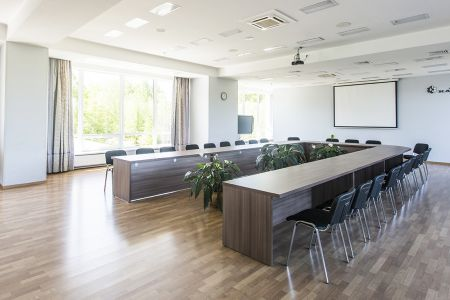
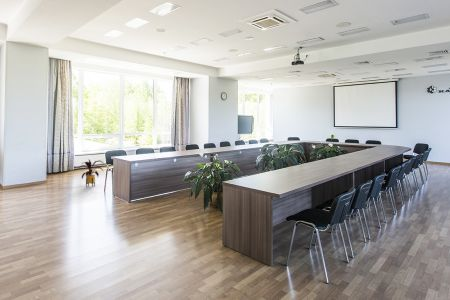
+ house plant [78,159,106,188]
